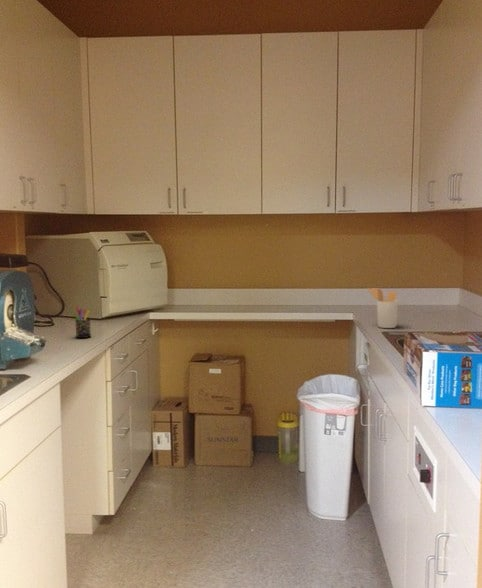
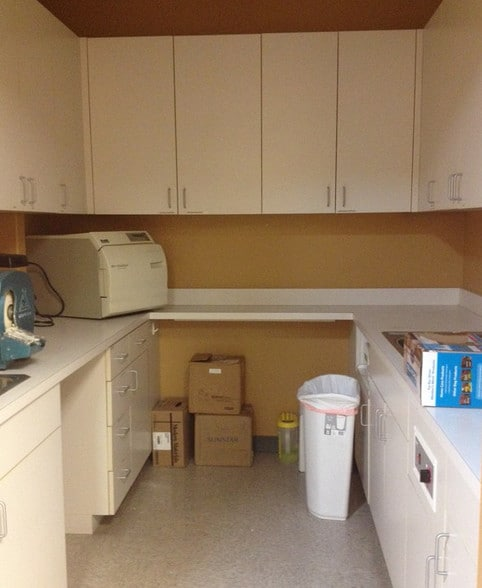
- utensil holder [367,287,399,329]
- pen holder [72,305,92,339]
